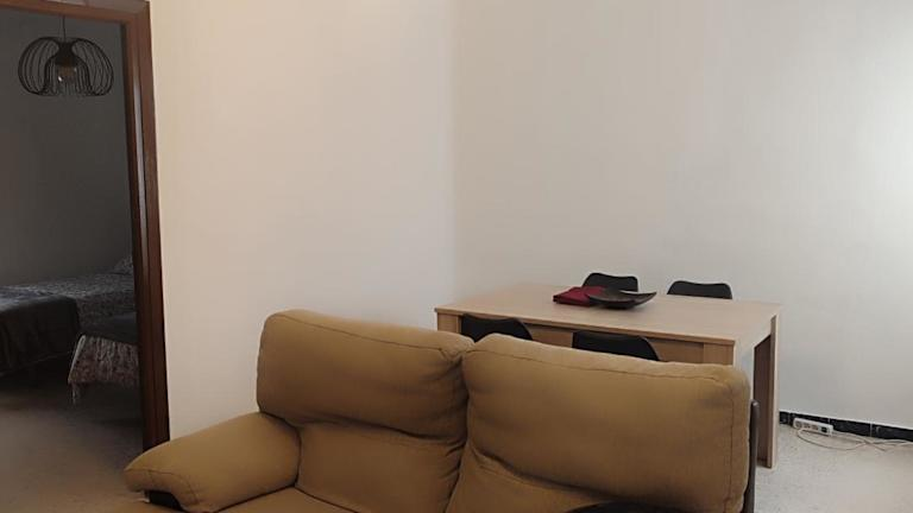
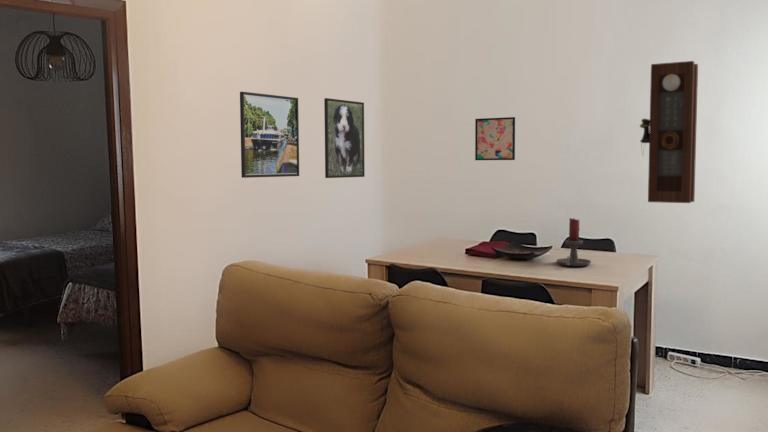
+ pendulum clock [639,60,699,204]
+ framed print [239,91,300,179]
+ candle holder [556,217,592,267]
+ wall art [474,116,516,161]
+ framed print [323,97,366,179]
